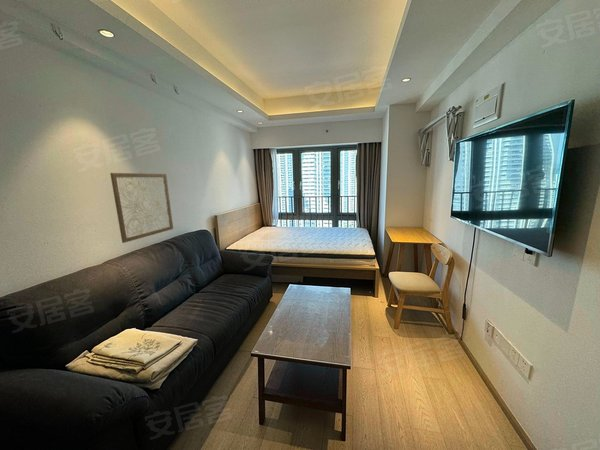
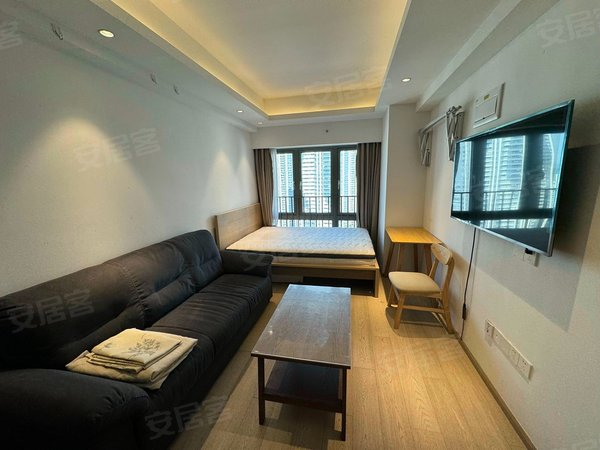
- wall art [109,171,174,244]
